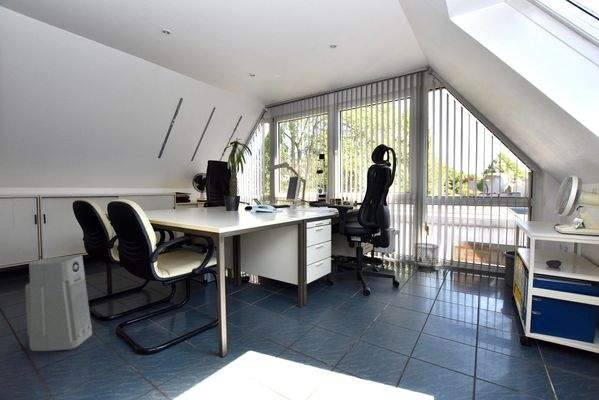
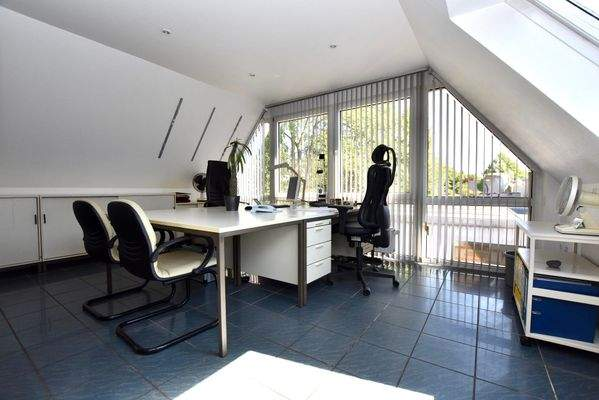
- waste bin [413,242,439,273]
- air purifier [24,254,93,352]
